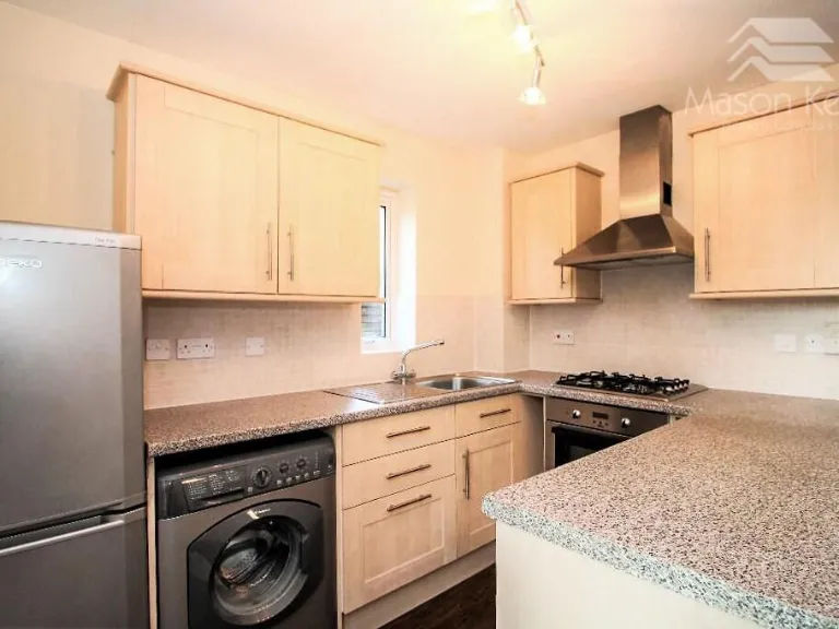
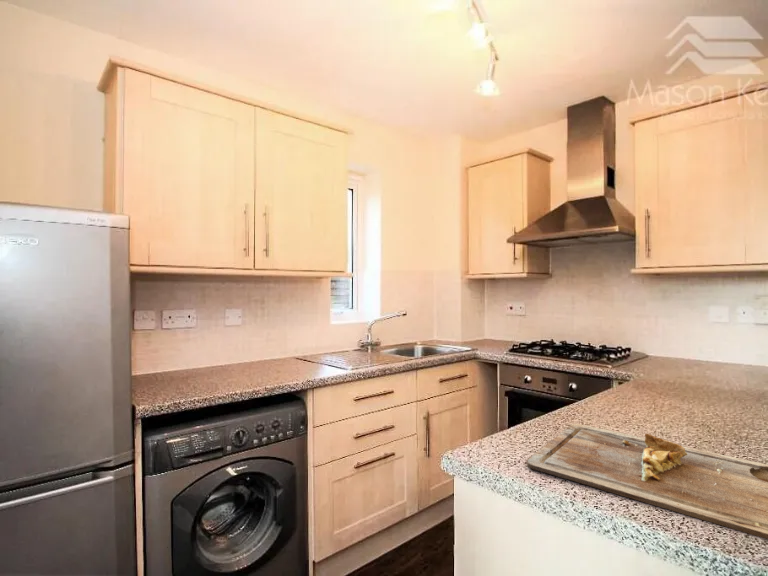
+ cutting board [526,423,768,540]
